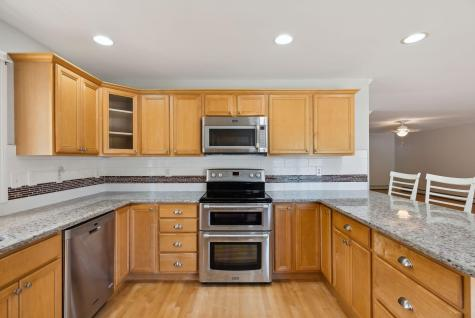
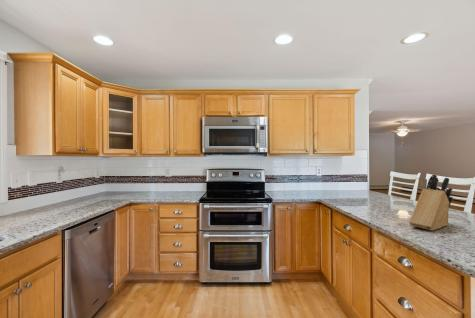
+ knife block [408,173,454,232]
